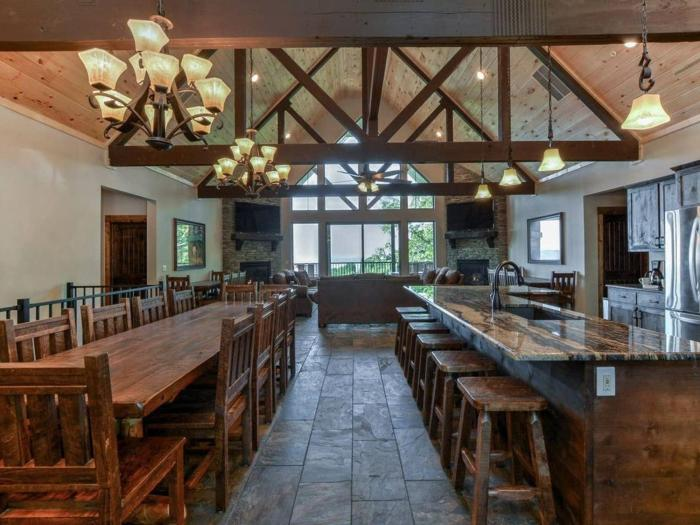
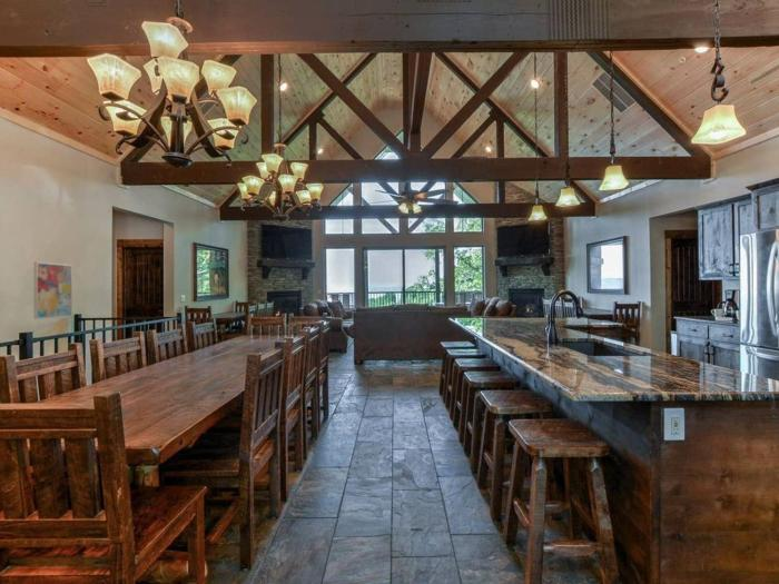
+ wall art [33,260,73,320]
